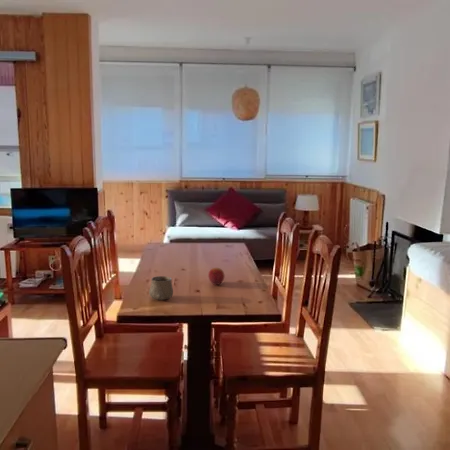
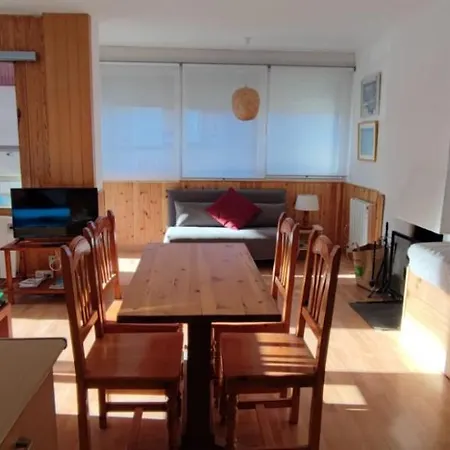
- fruit [207,267,226,286]
- cup [148,275,174,301]
